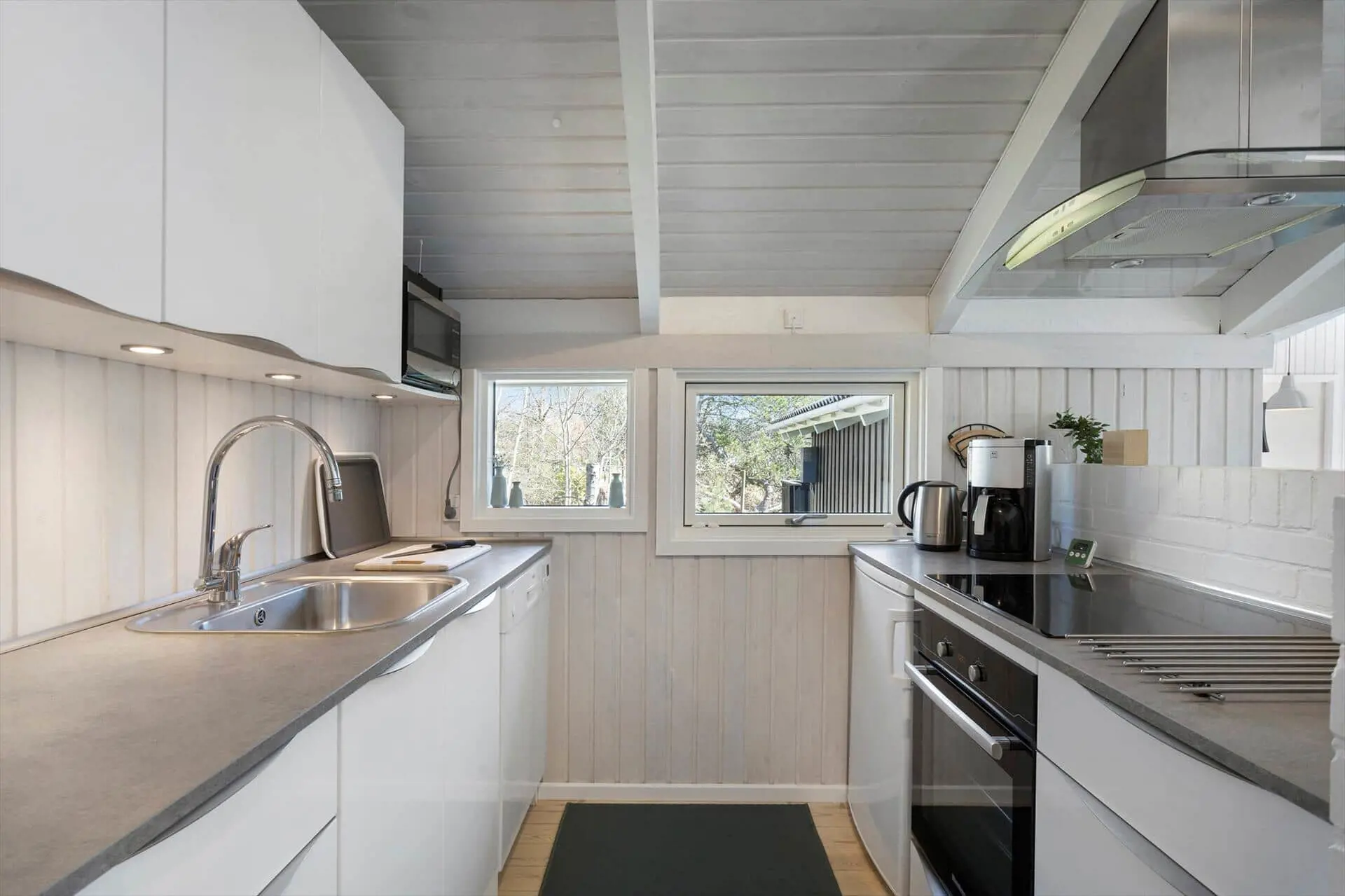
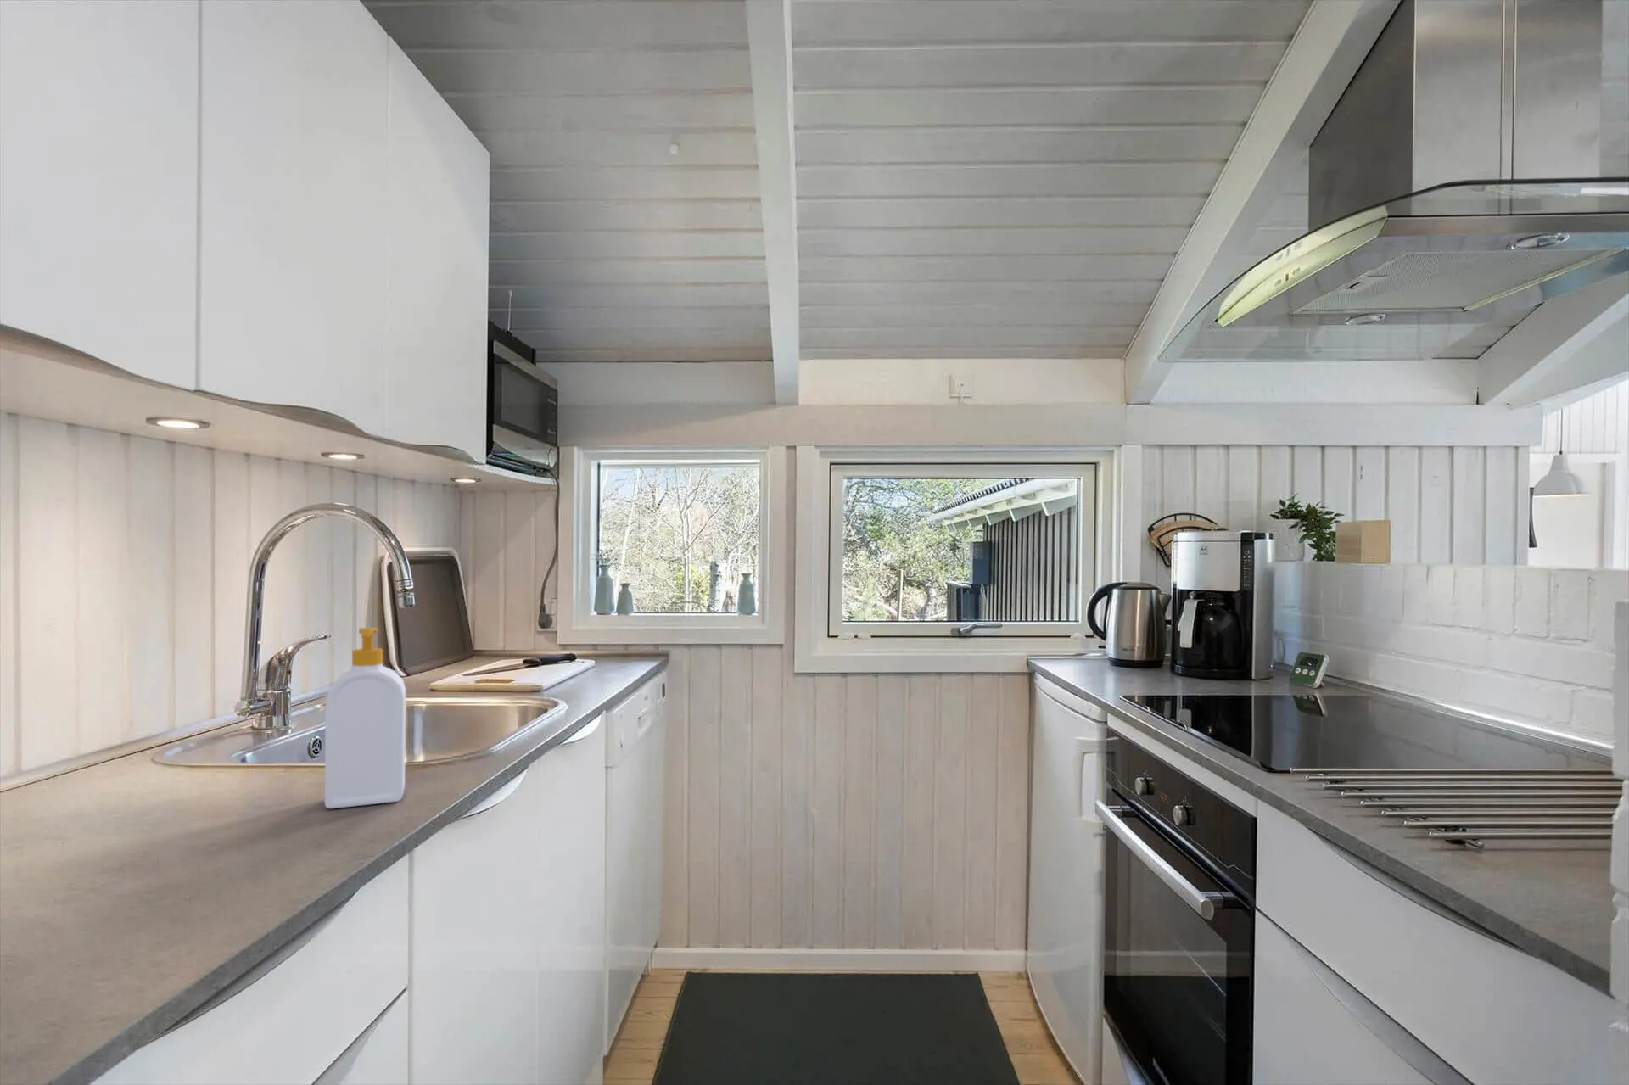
+ soap bottle [325,627,407,809]
